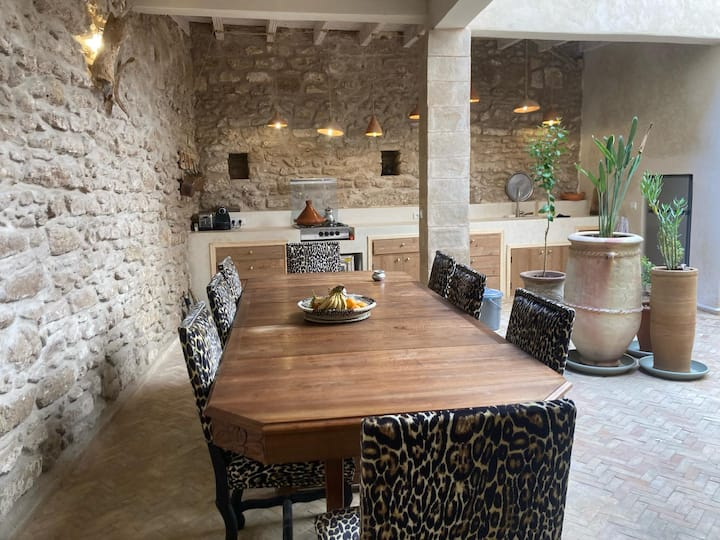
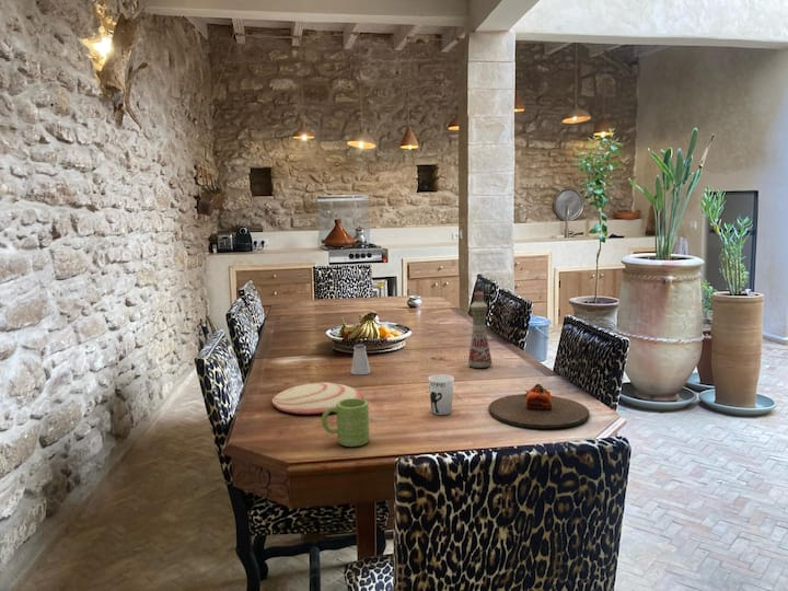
+ saltshaker [350,344,371,375]
+ cup [427,373,455,416]
+ mug [321,398,370,448]
+ bottle [467,290,493,369]
+ plate [271,381,363,415]
+ plate [488,383,590,430]
